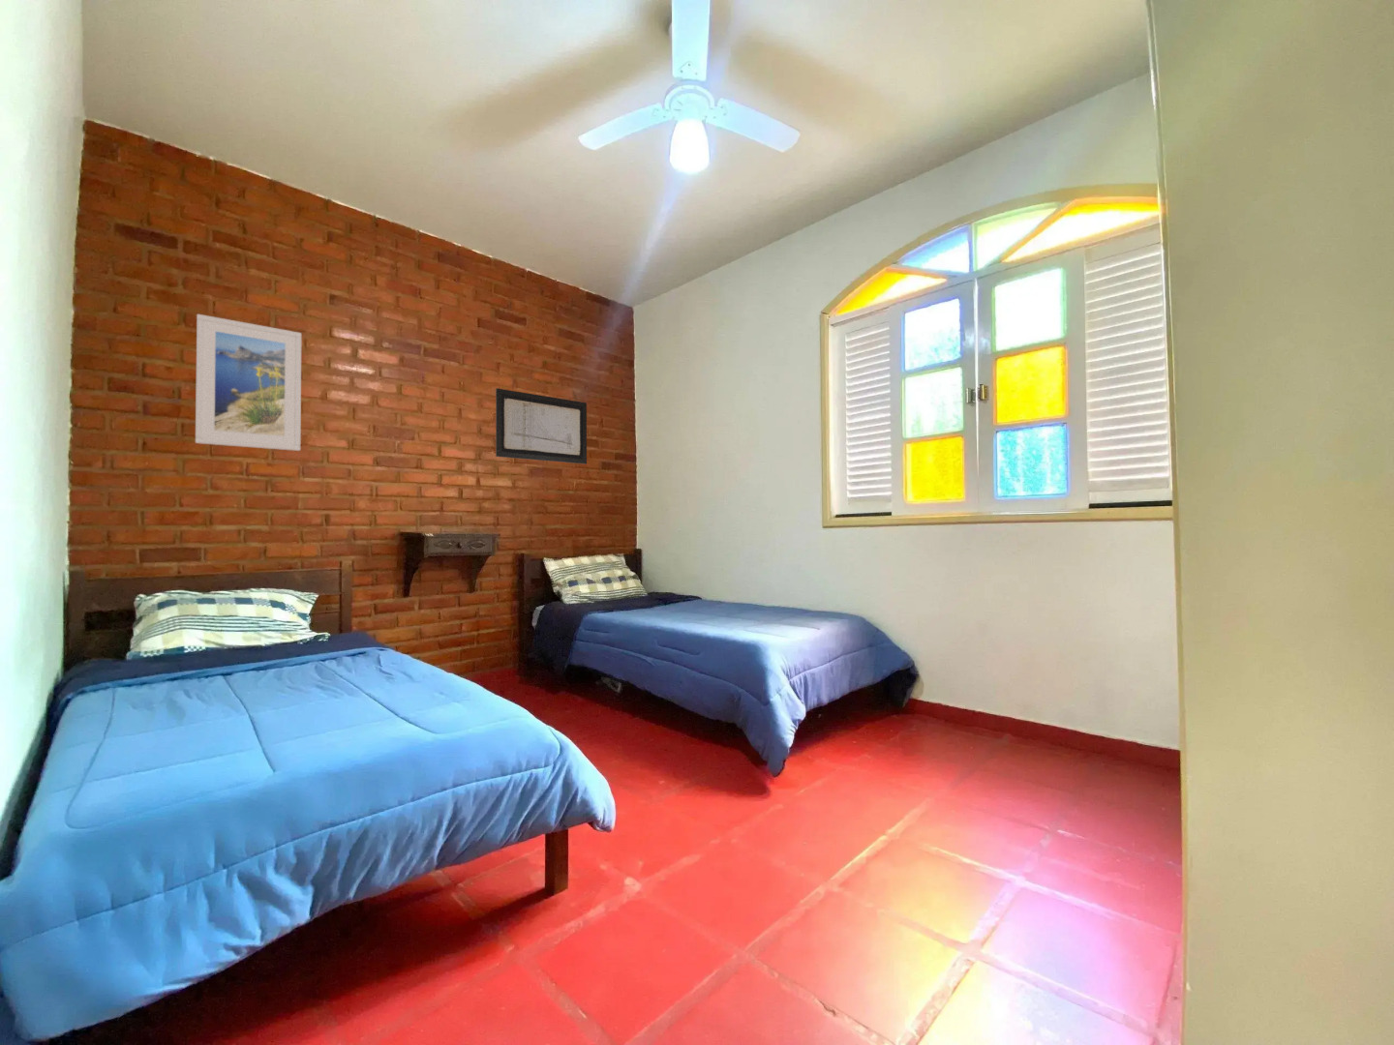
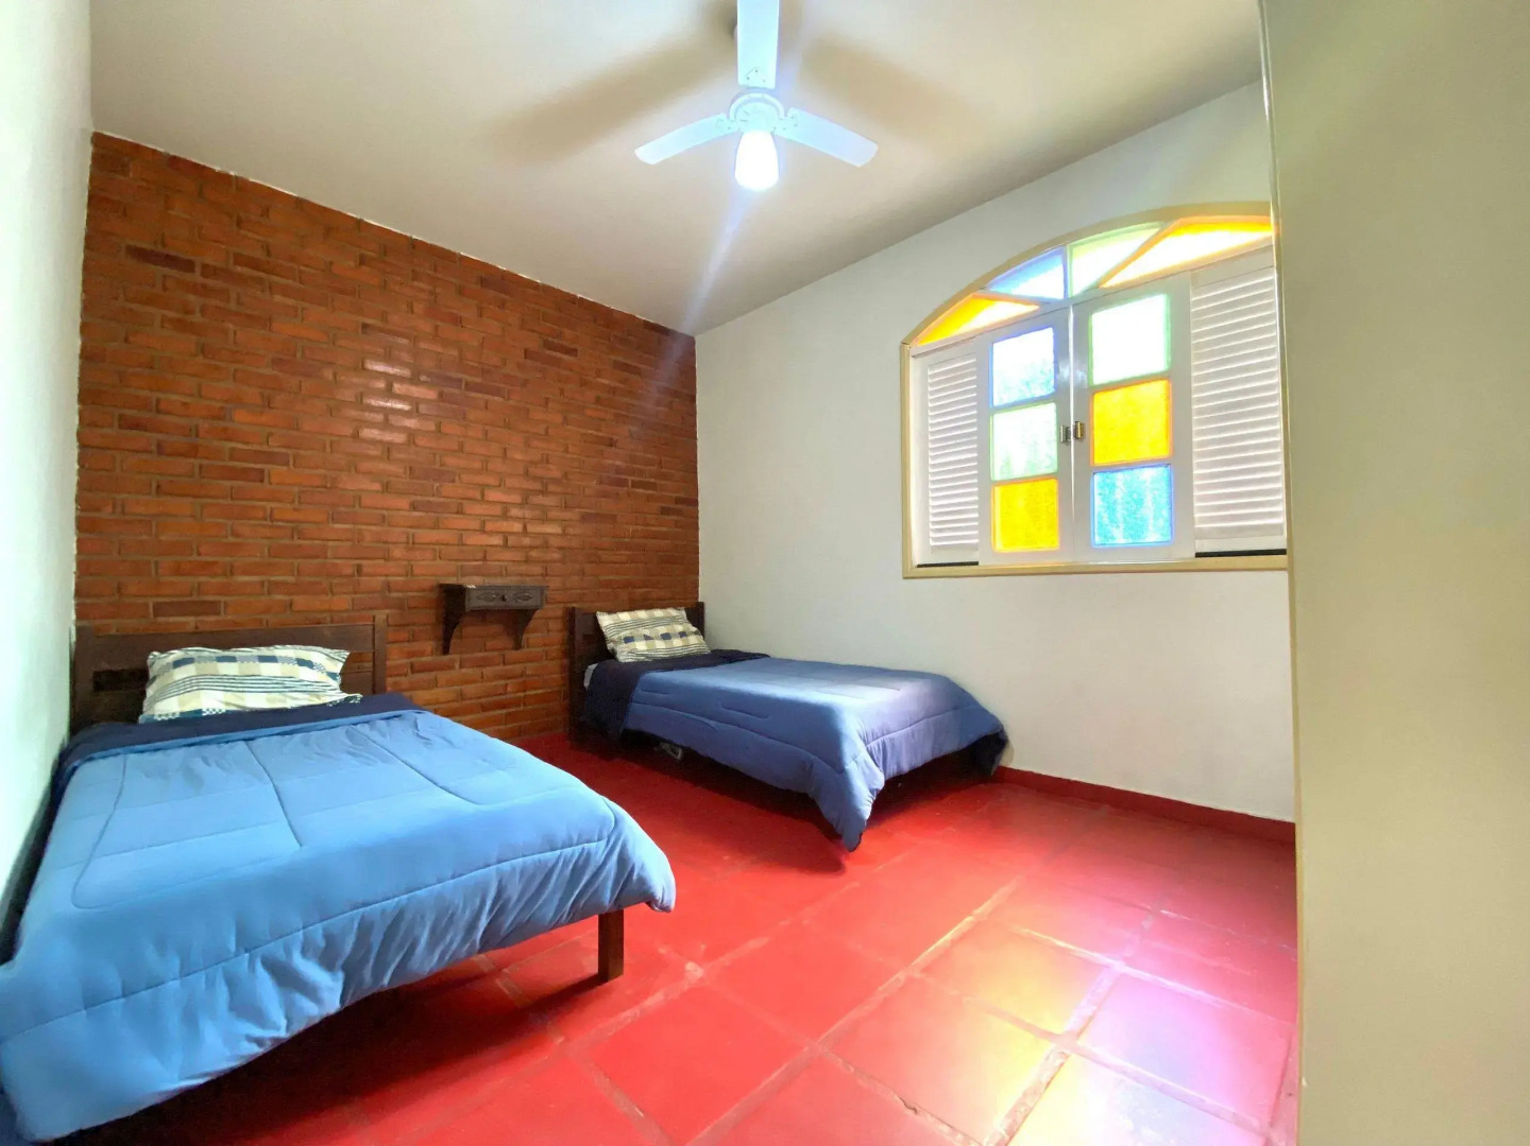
- wall art [495,387,587,465]
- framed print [194,314,302,452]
